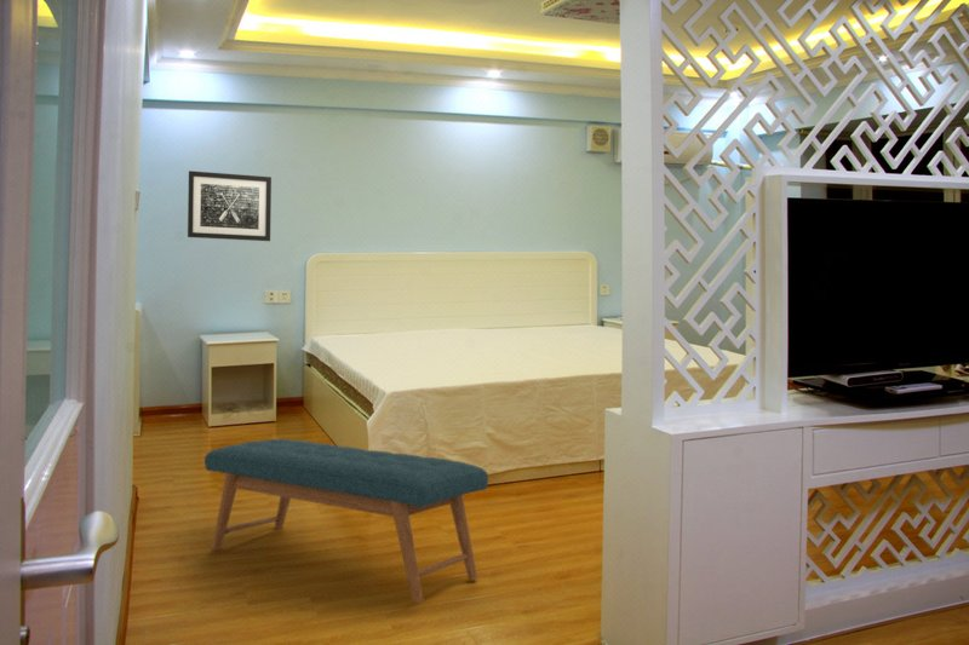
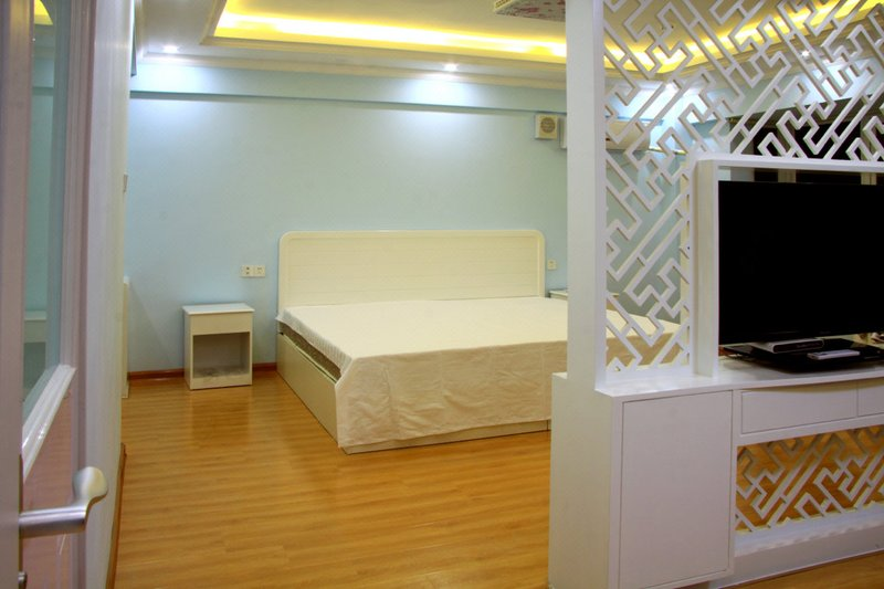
- wall art [187,169,273,242]
- bench [203,438,489,604]
